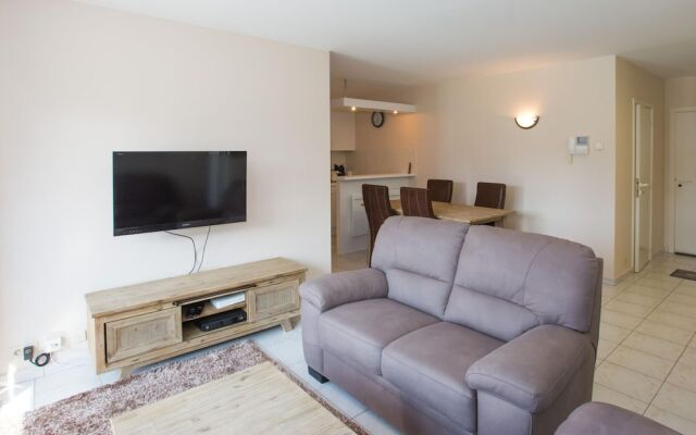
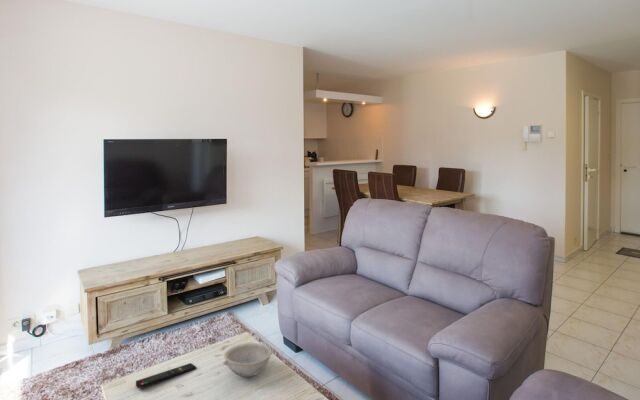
+ bowl [222,342,274,378]
+ remote control [135,362,197,389]
